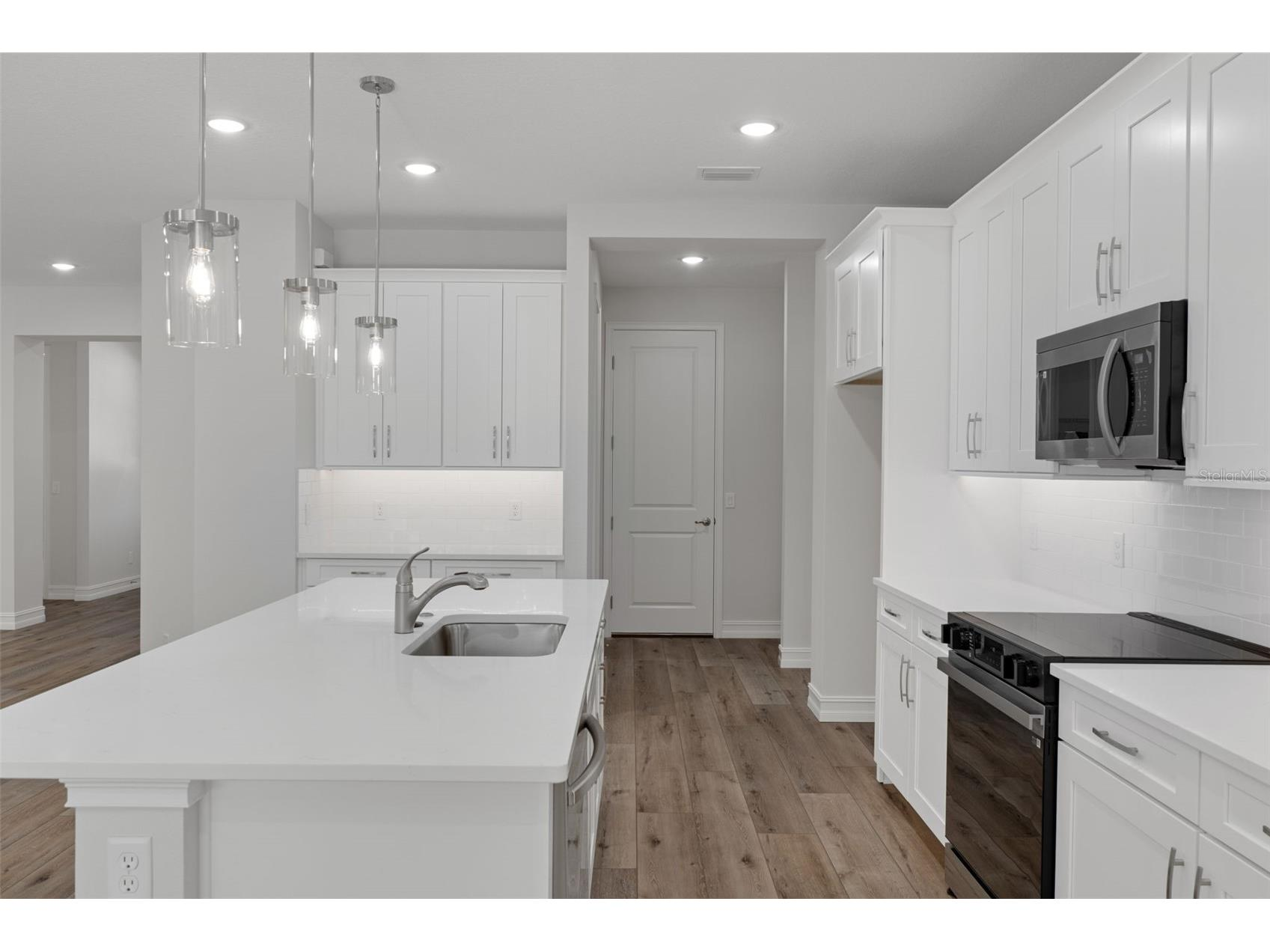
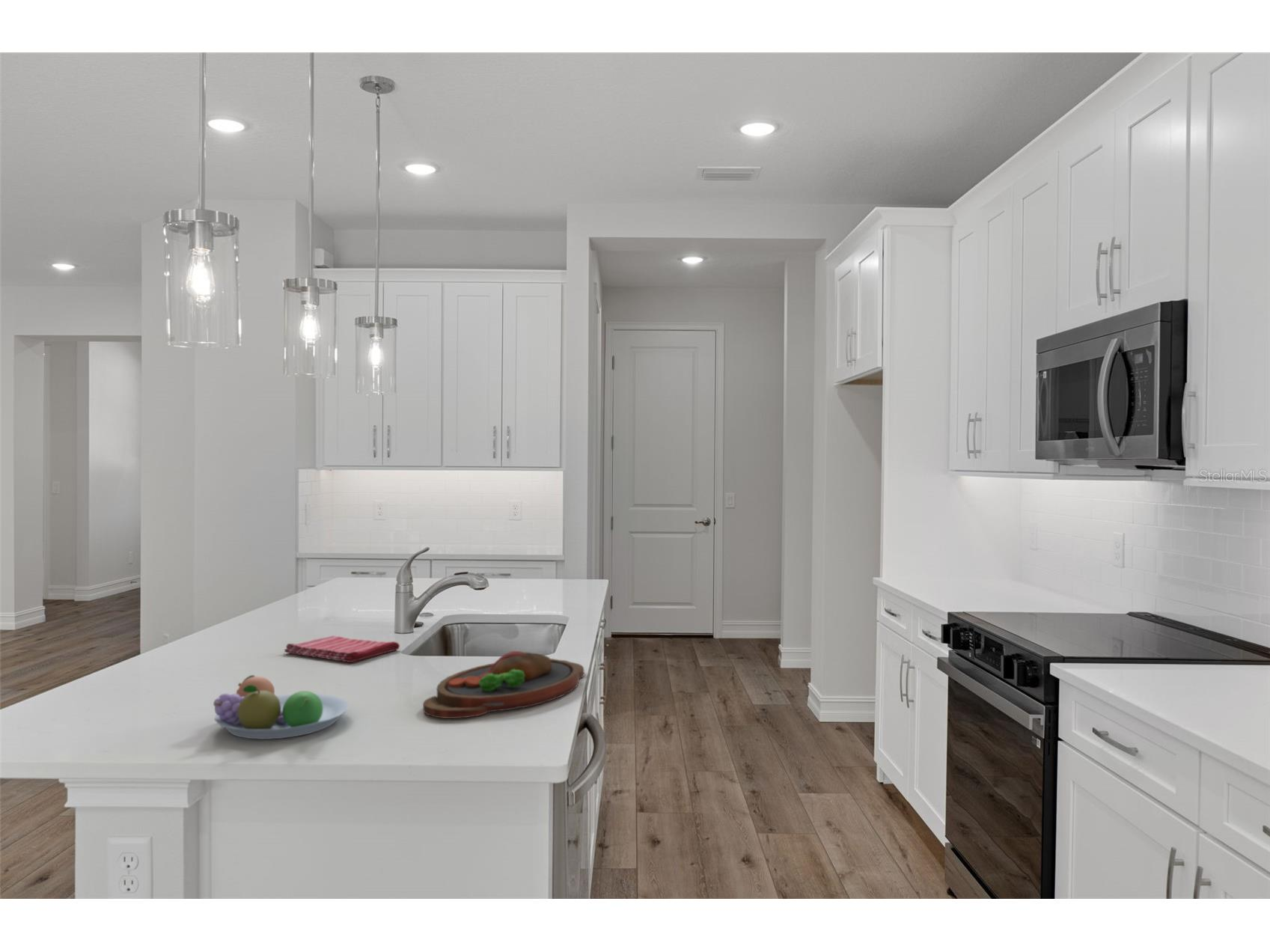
+ fruit bowl [213,674,350,740]
+ dish towel [284,635,400,663]
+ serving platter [422,650,584,719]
